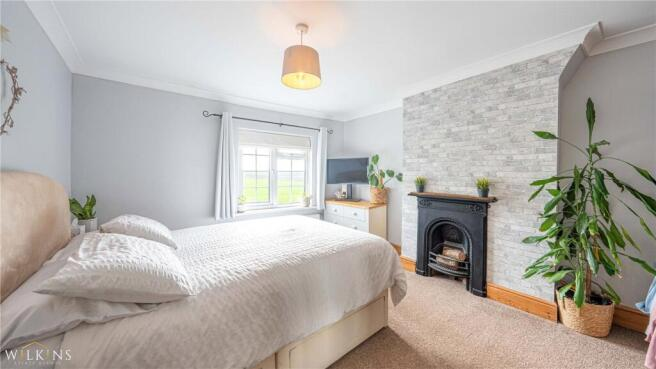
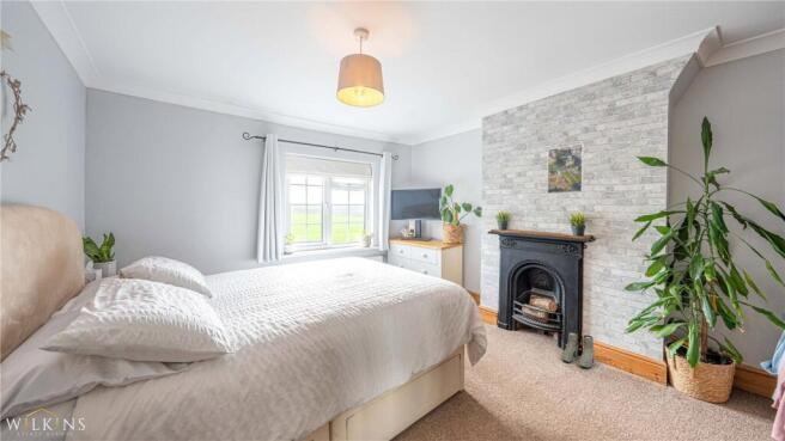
+ boots [561,331,596,369]
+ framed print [546,142,585,195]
